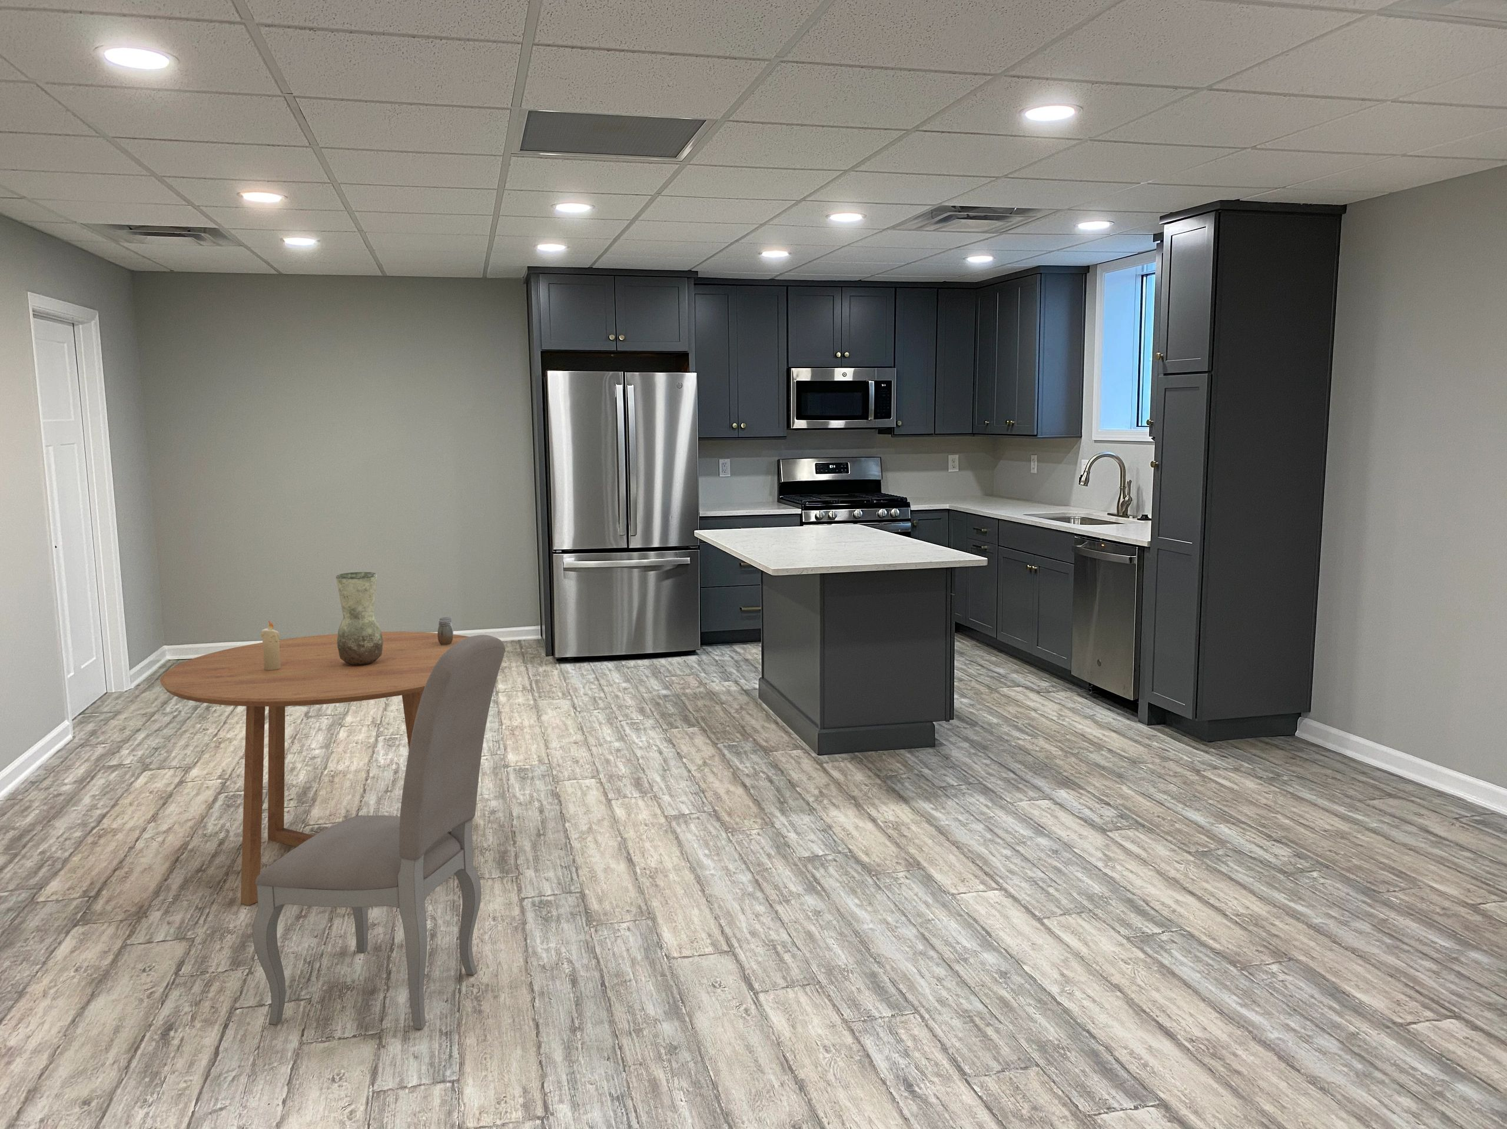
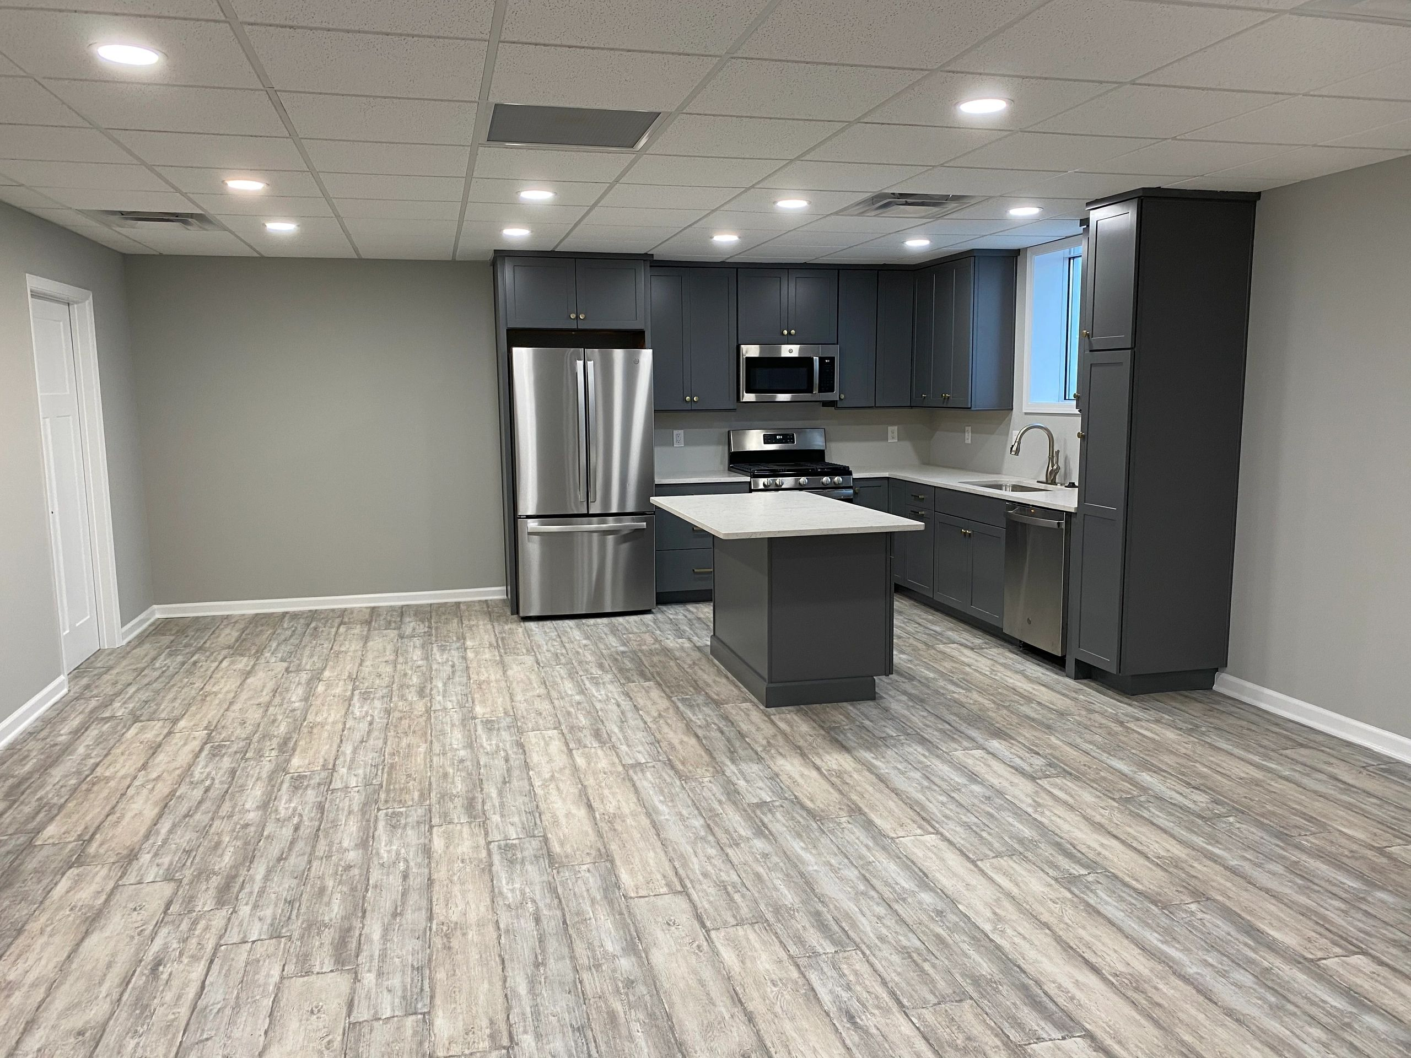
- salt and pepper shaker [437,617,453,645]
- vase [335,572,383,665]
- candle [260,620,281,670]
- dining chair [252,634,505,1029]
- dining table [159,631,469,906]
